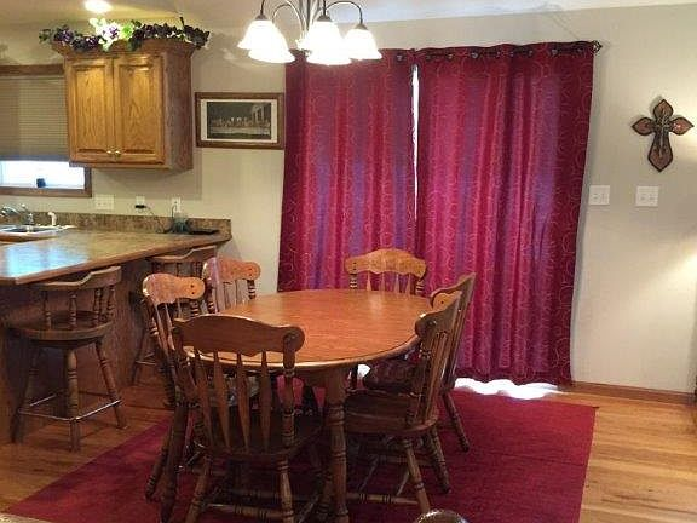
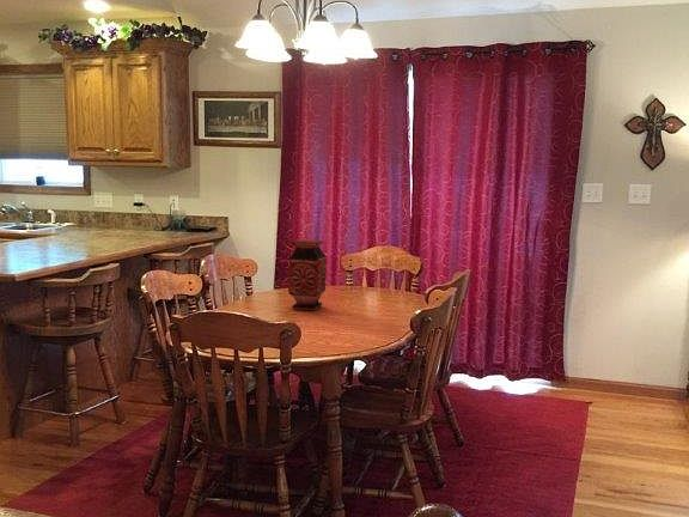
+ vase [287,238,328,311]
